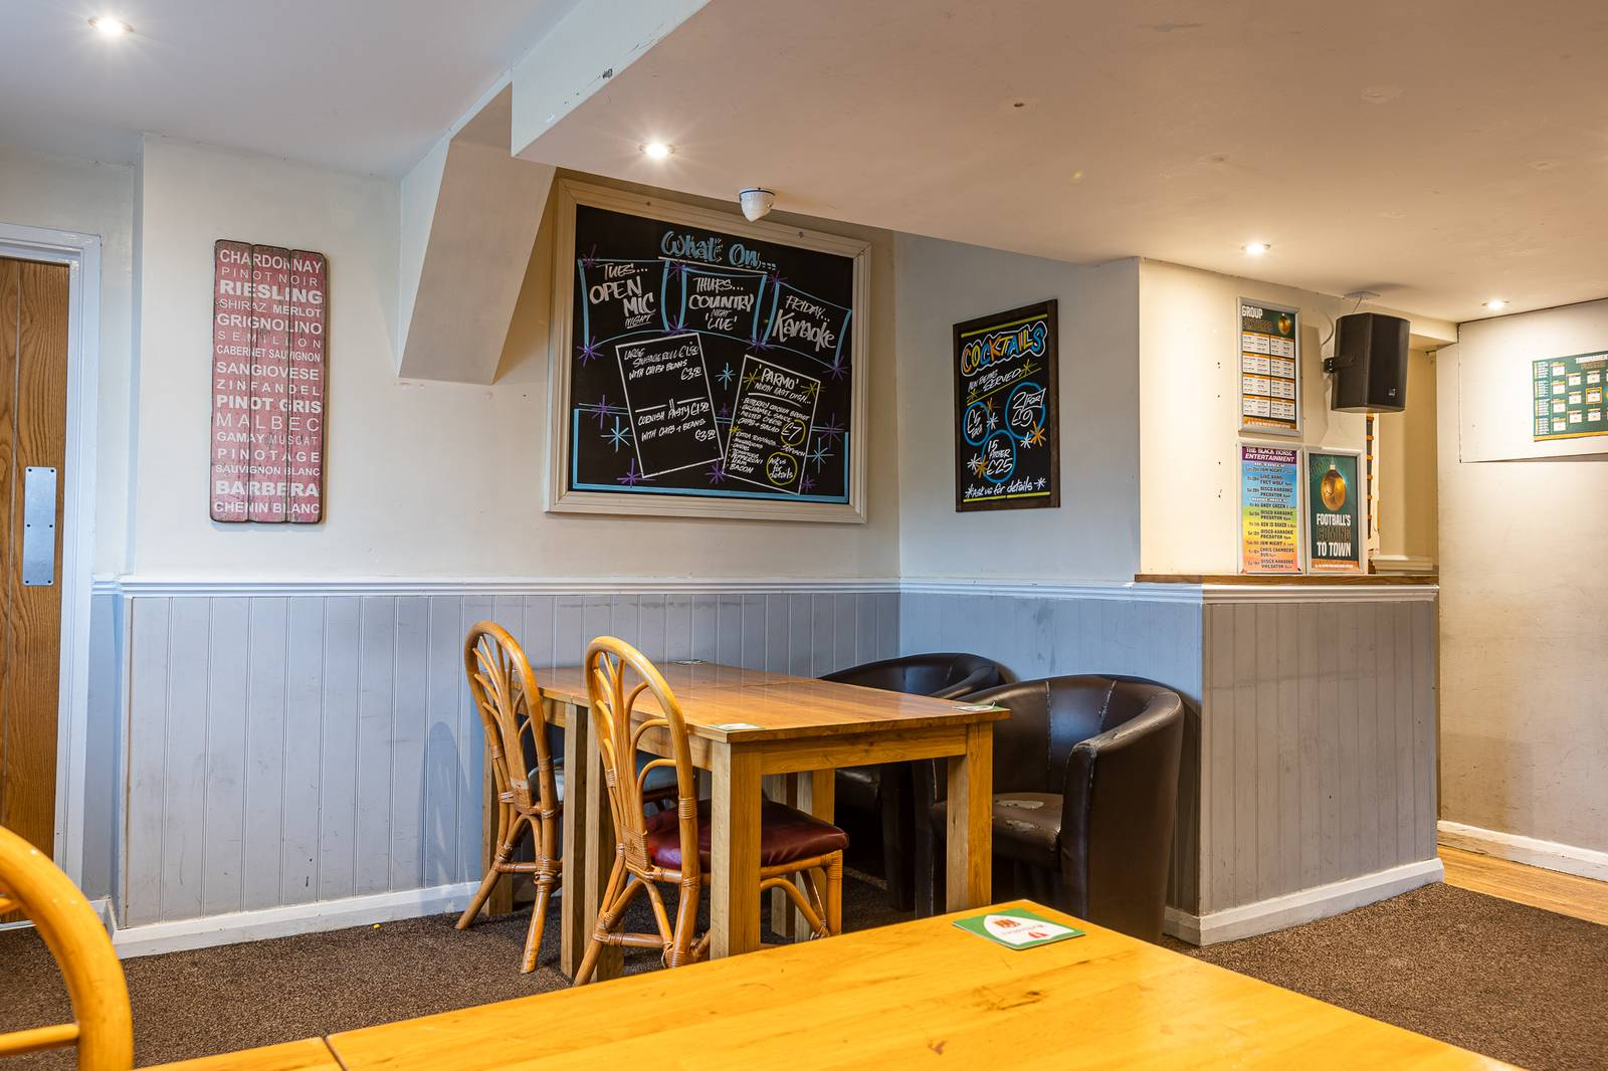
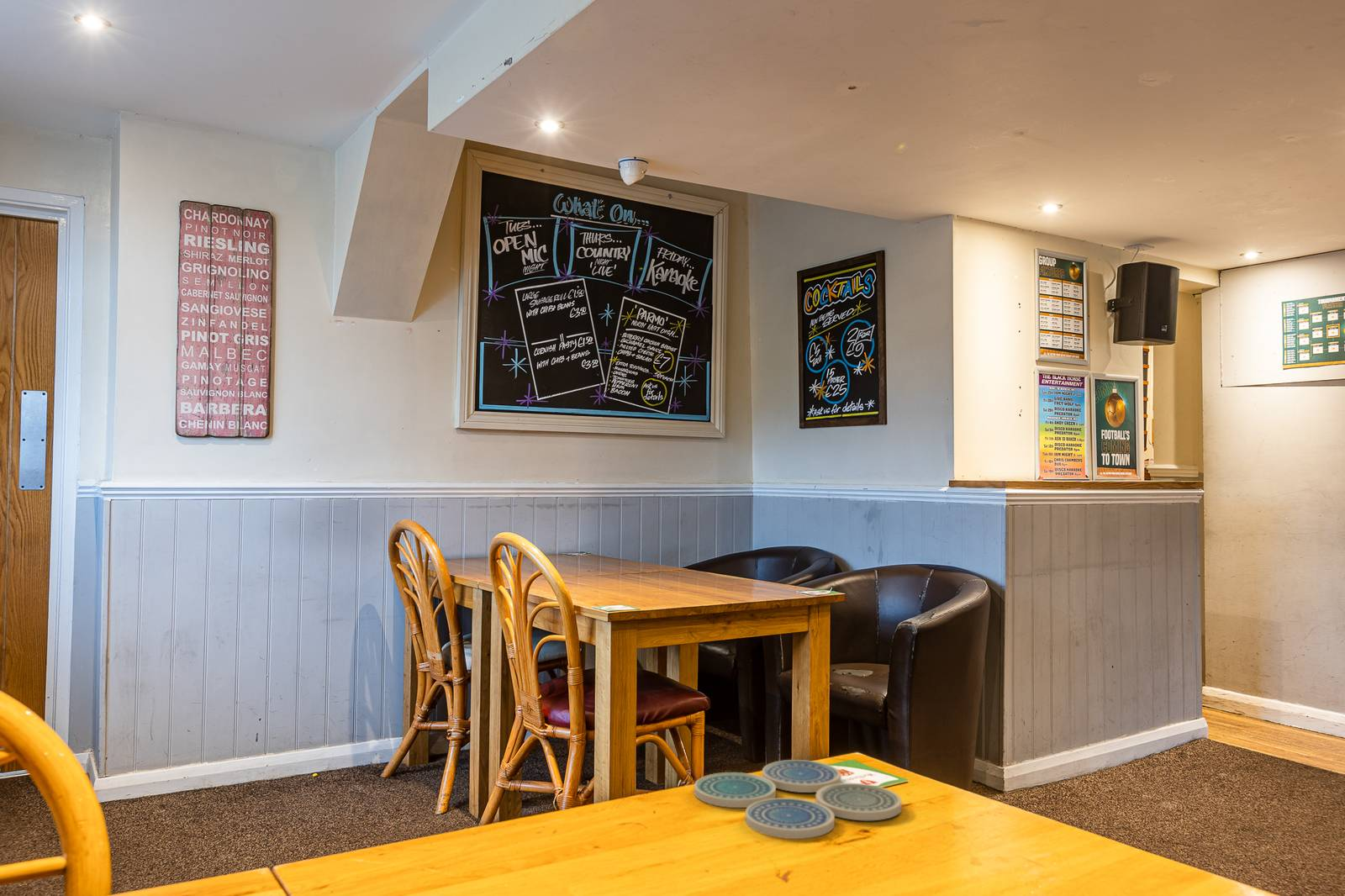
+ drink coaster [694,759,903,840]
